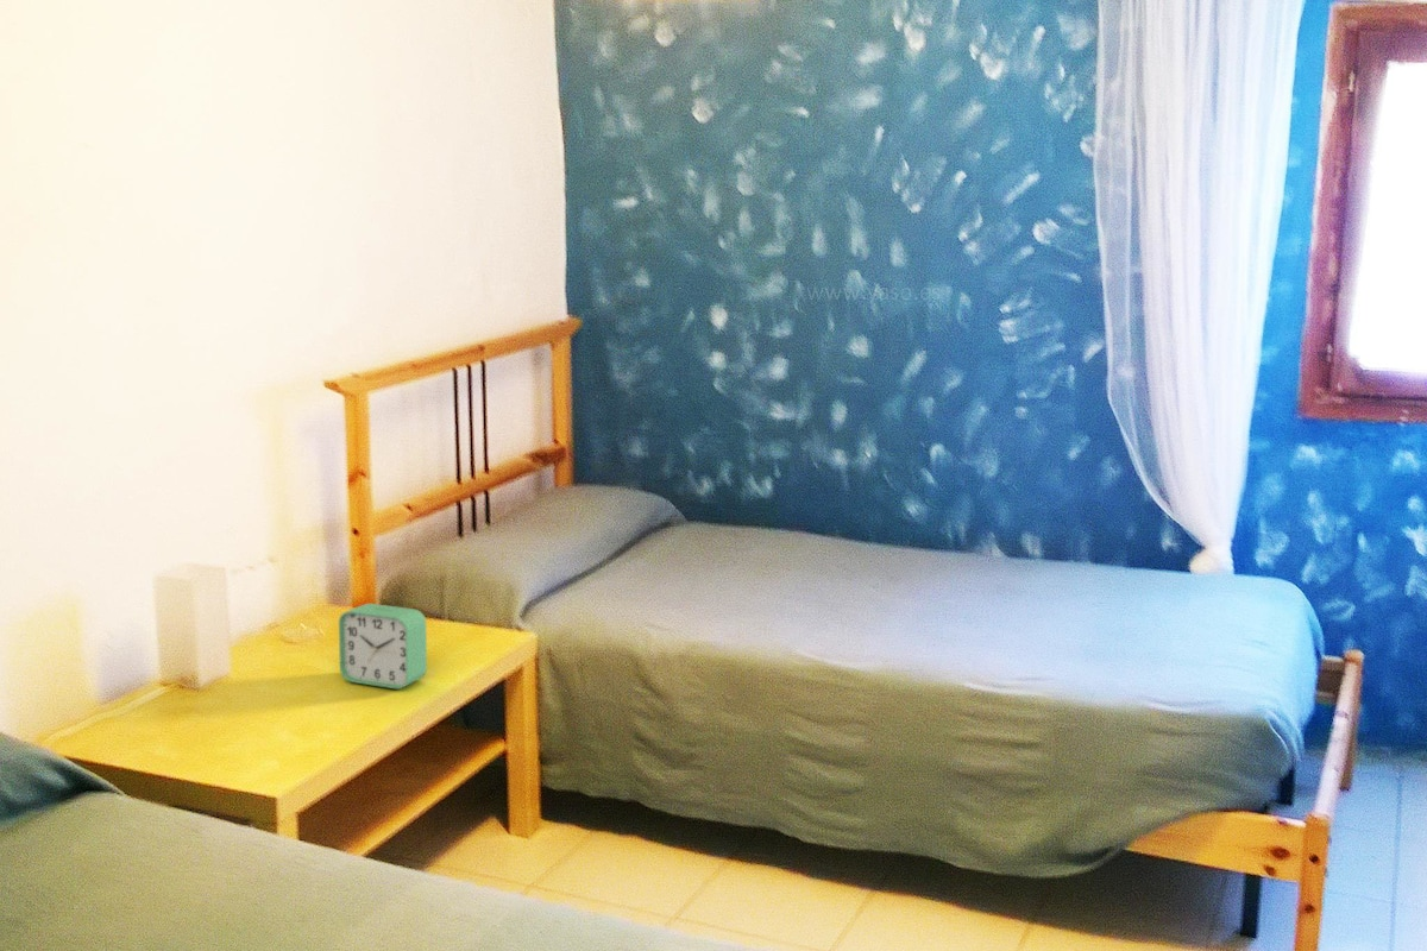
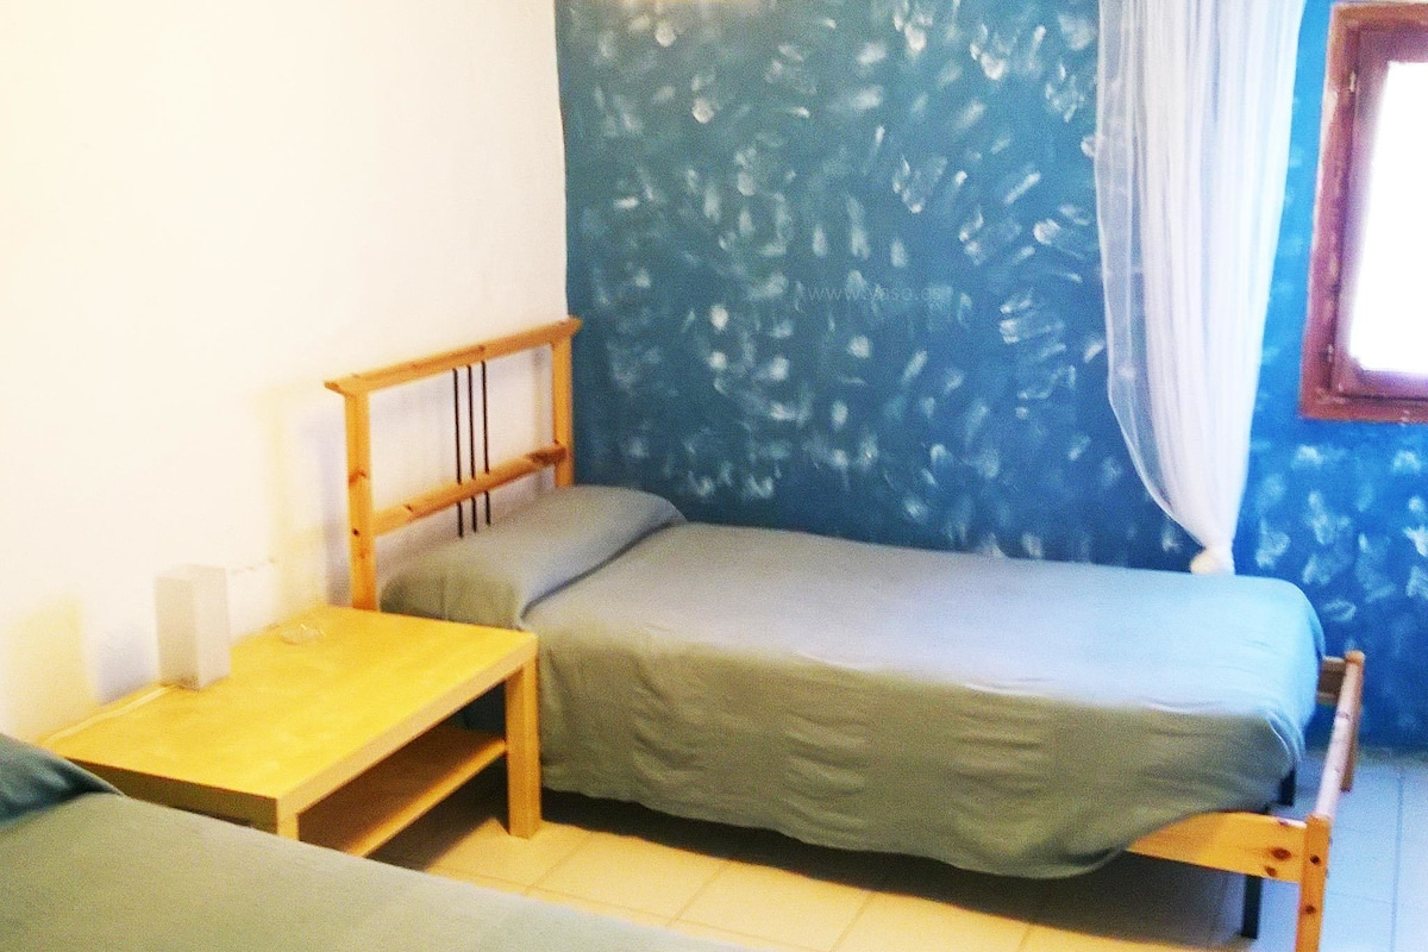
- alarm clock [338,603,428,689]
